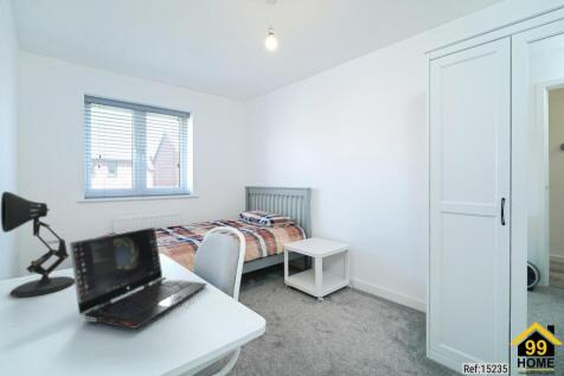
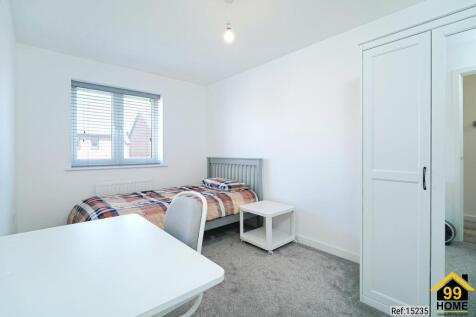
- laptop computer [69,225,209,330]
- desk lamp [0,191,75,298]
